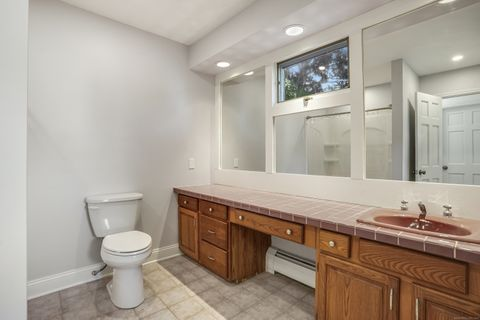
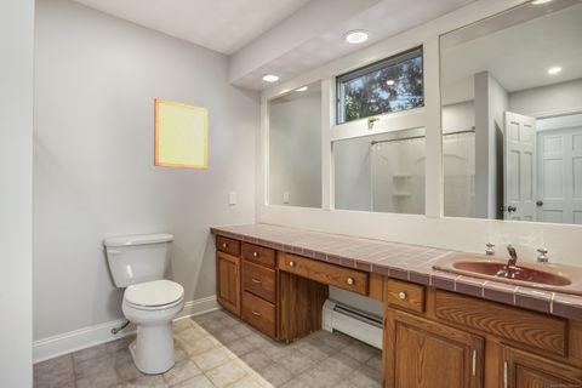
+ wall art [153,97,209,170]
